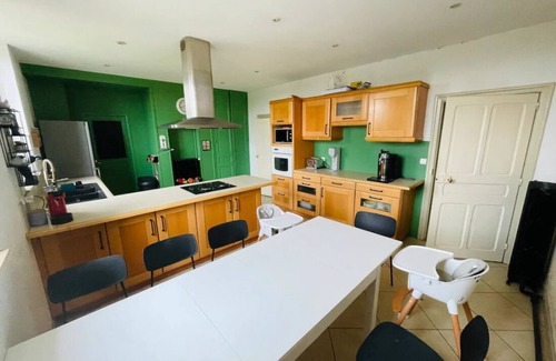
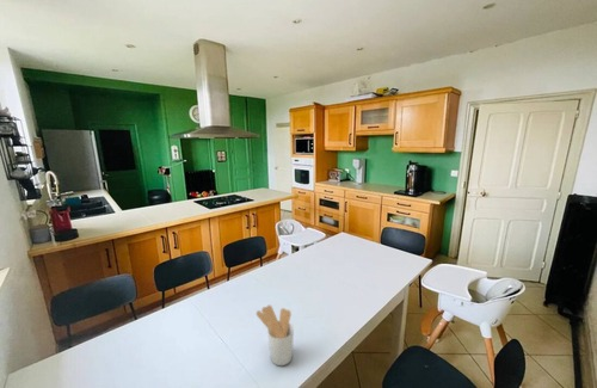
+ utensil holder [256,304,295,367]
